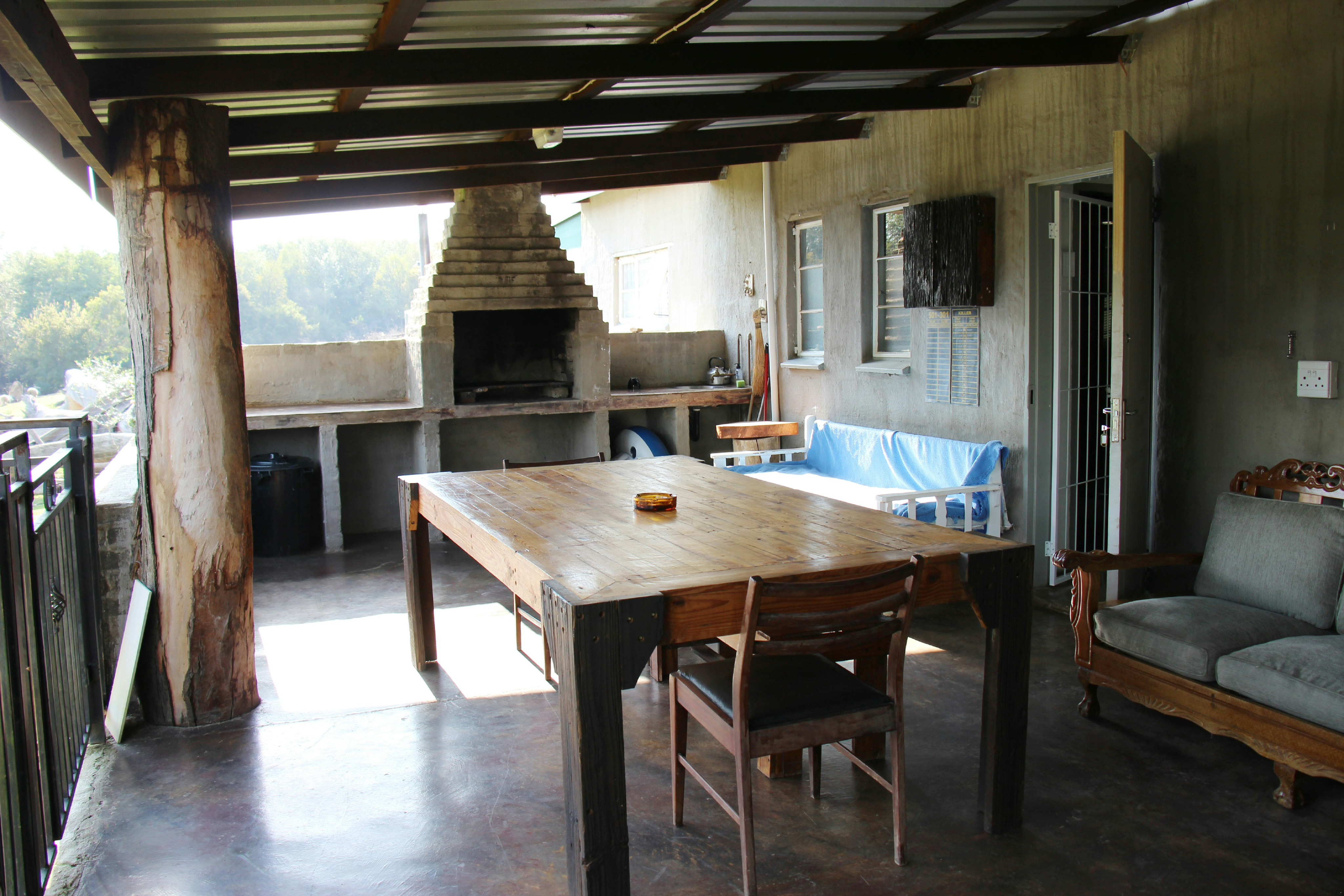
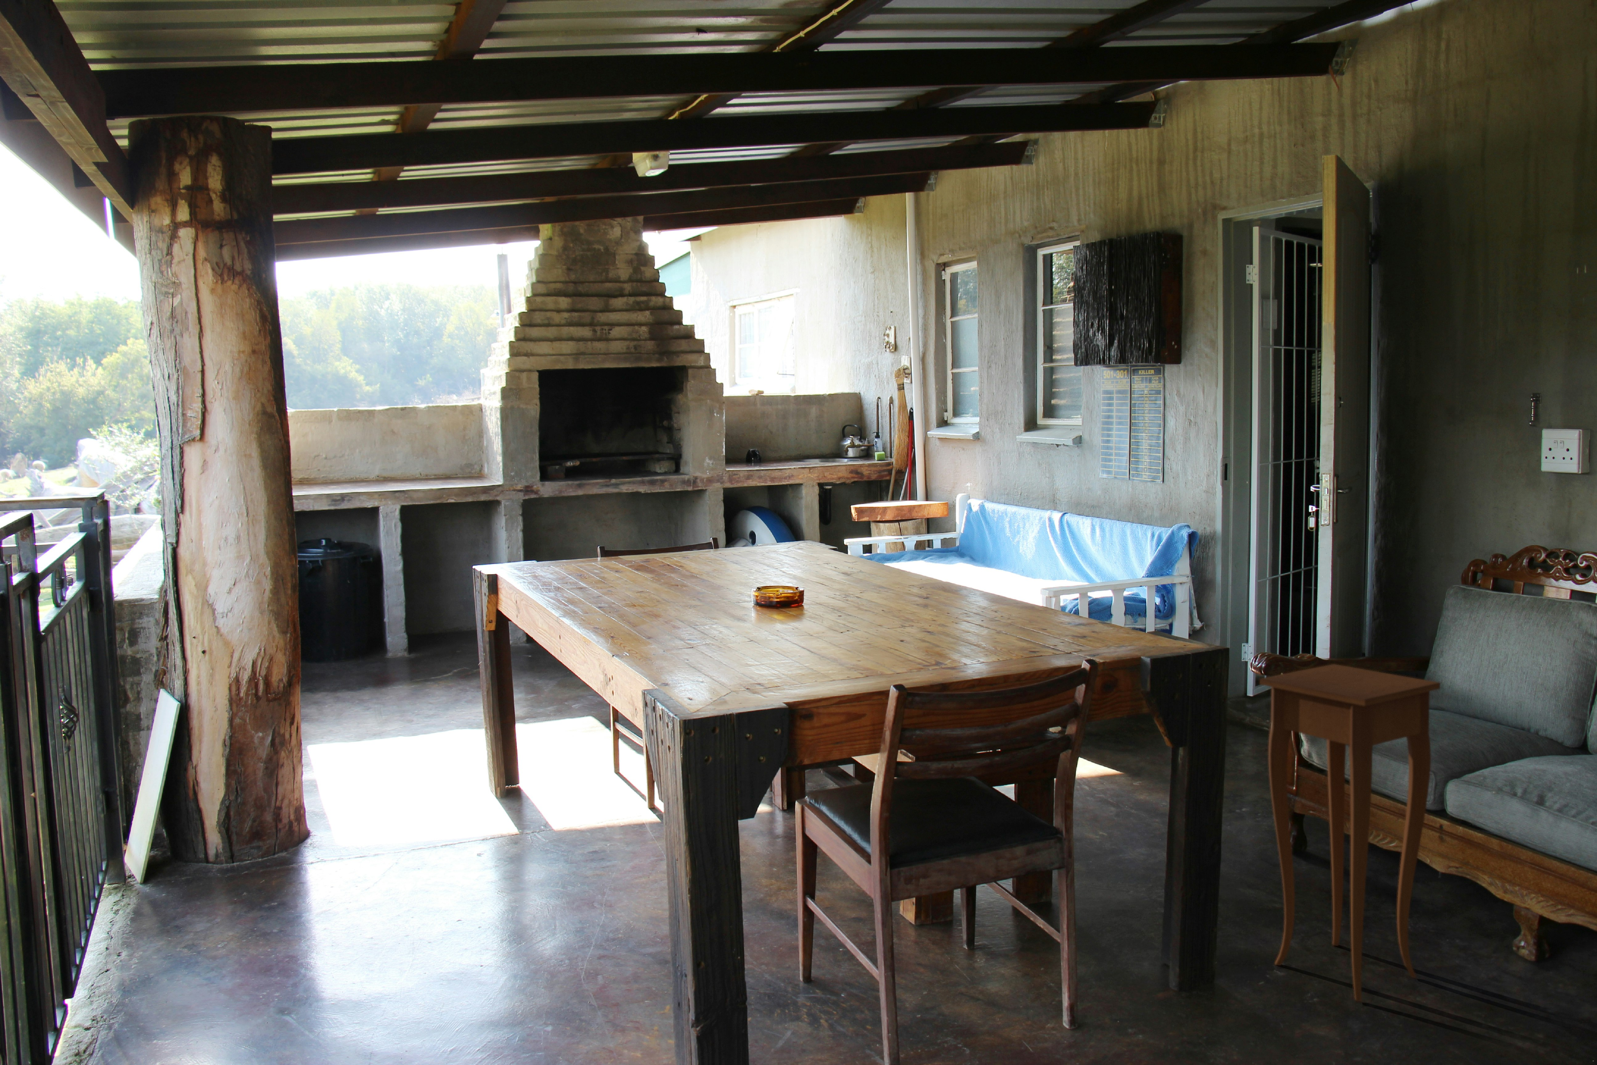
+ side table [1260,663,1440,1002]
